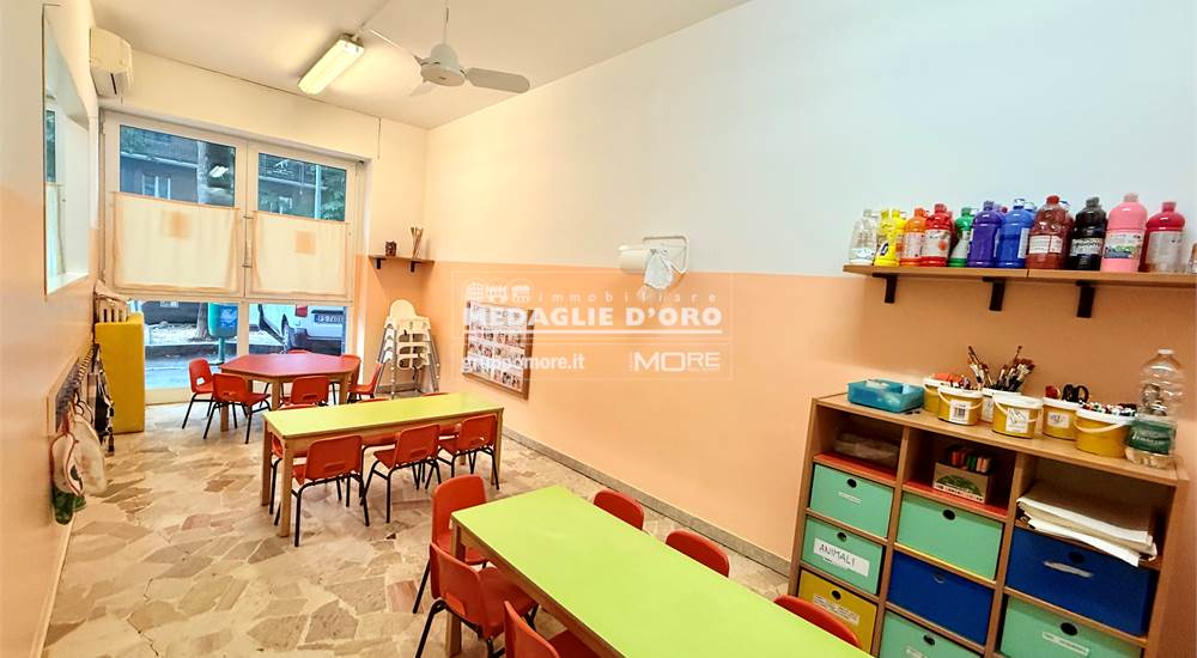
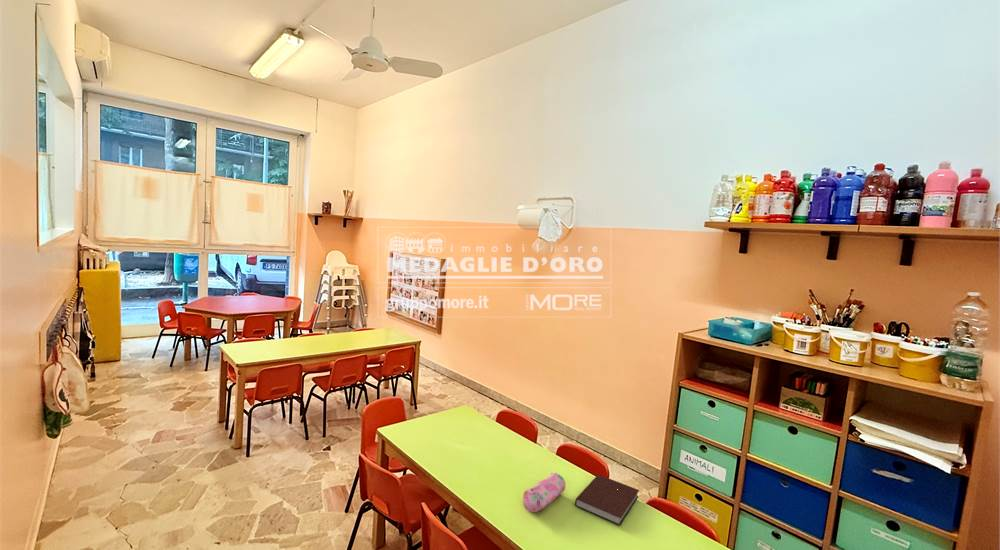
+ notebook [574,474,640,526]
+ pencil case [522,472,567,513]
